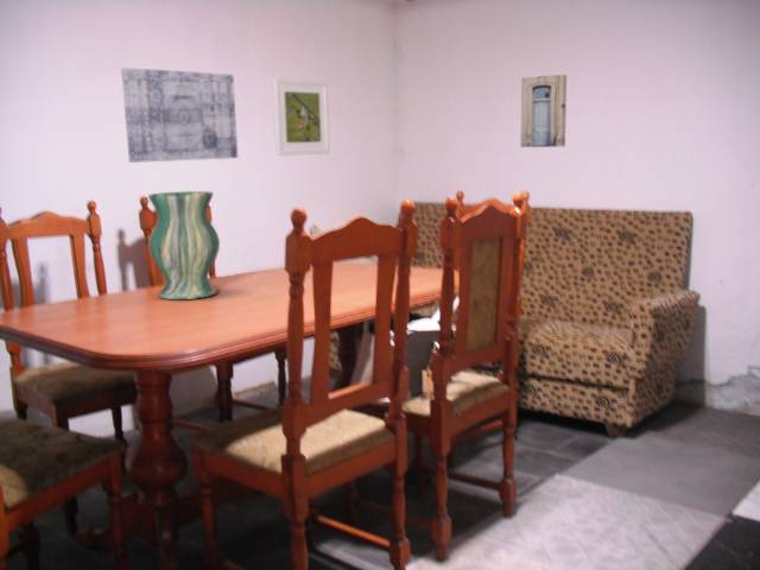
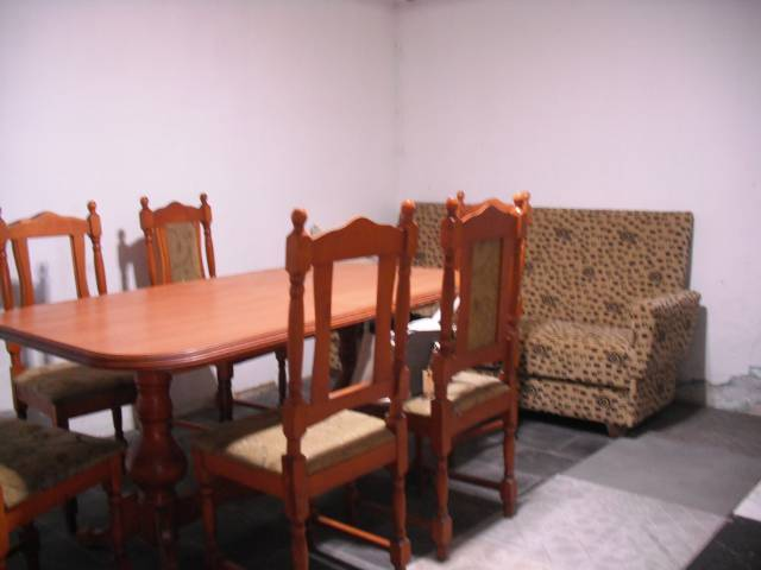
- wall art [120,66,239,164]
- wall art [519,74,568,148]
- vase [147,190,221,300]
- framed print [272,77,331,157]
